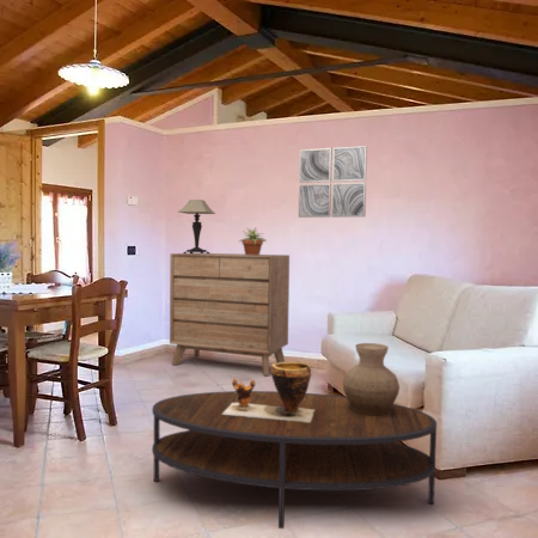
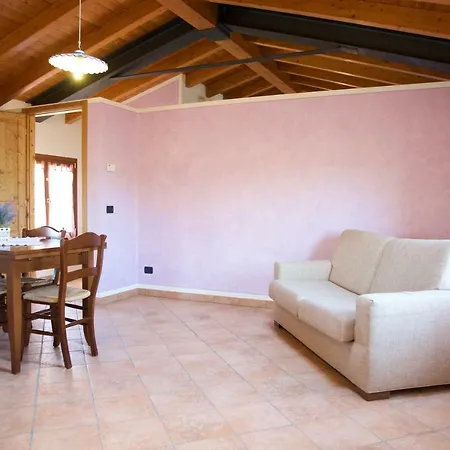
- wall art [298,145,368,219]
- dresser [169,252,291,378]
- potted plant [238,226,267,255]
- vase [342,342,401,416]
- clay pot [224,360,314,422]
- coffee table [151,390,438,530]
- table lamp [177,198,216,255]
